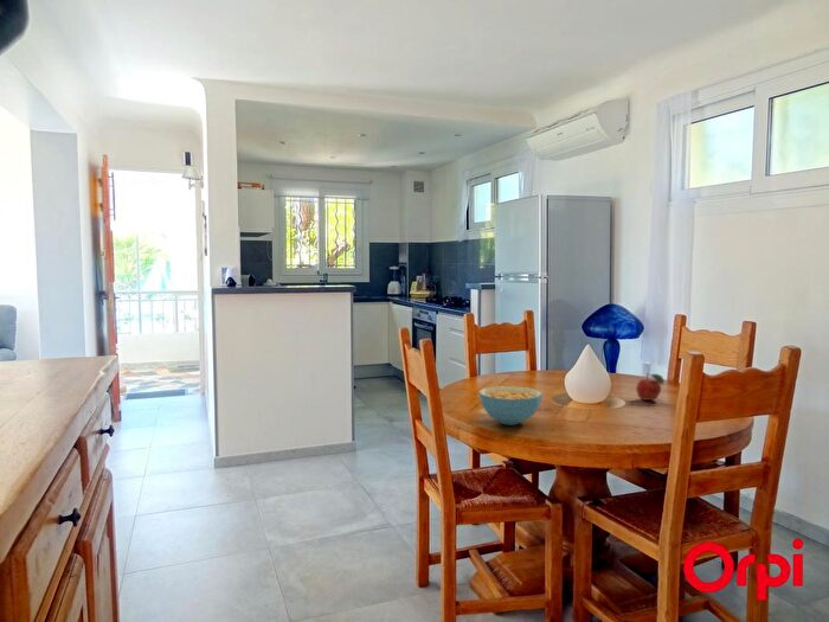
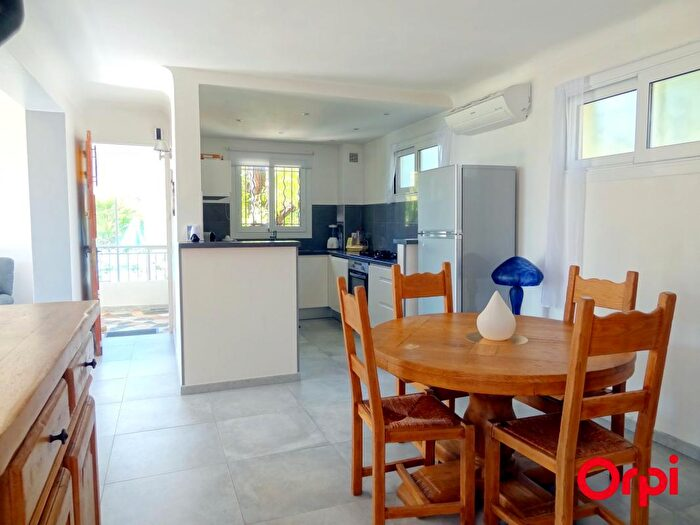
- cereal bowl [477,385,544,427]
- fruit [635,372,666,402]
